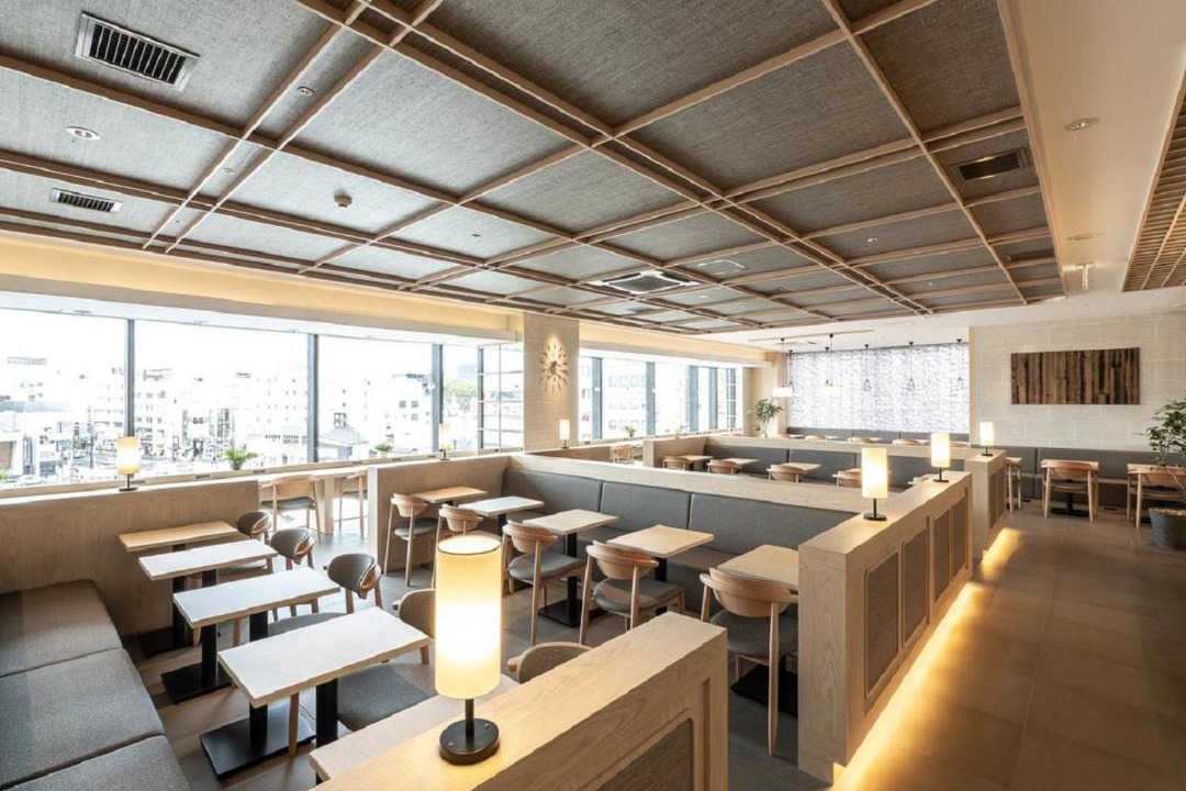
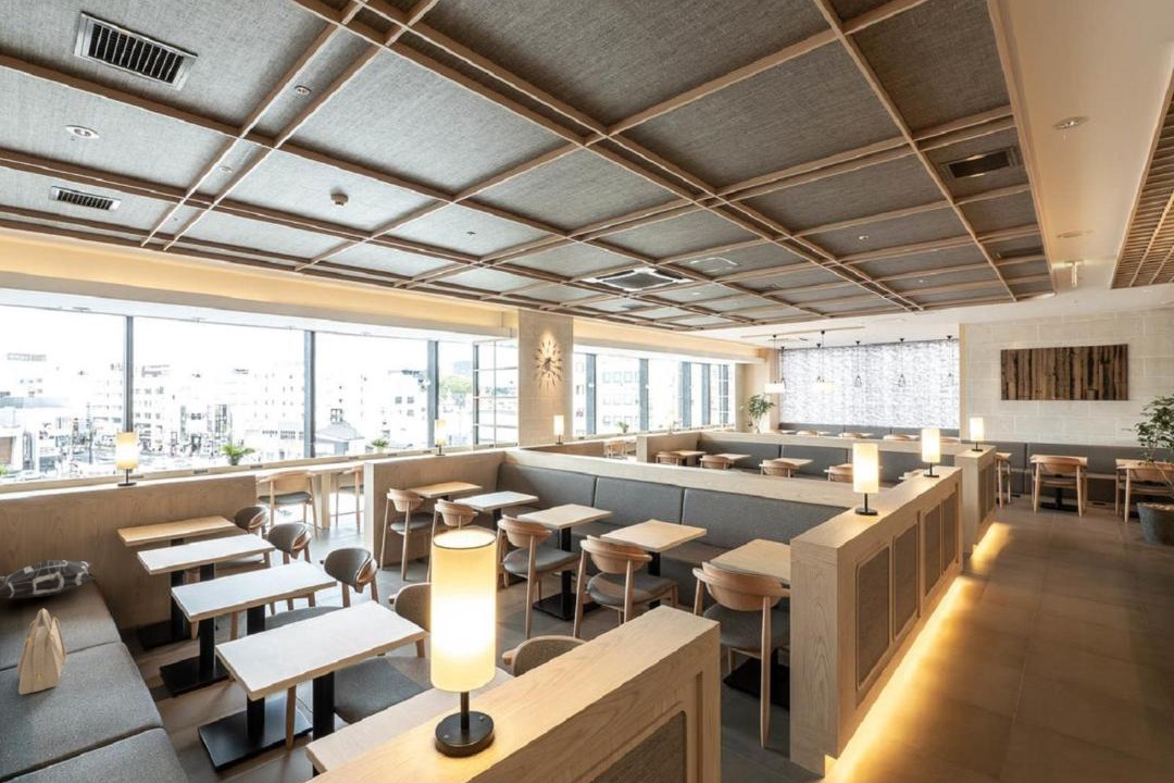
+ decorative pillow [0,559,97,599]
+ handbag [14,608,67,696]
